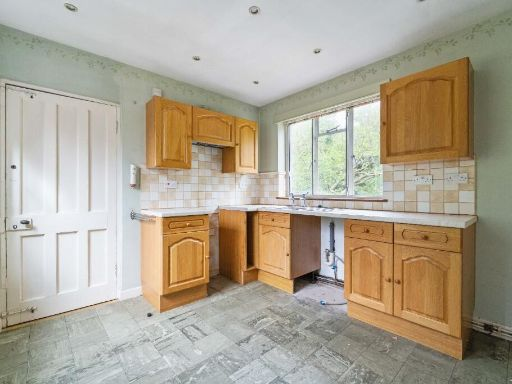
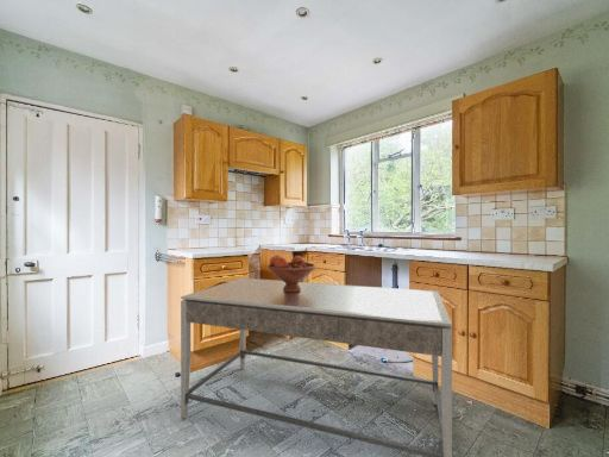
+ fruit bowl [266,253,316,293]
+ dining table [180,277,453,457]
